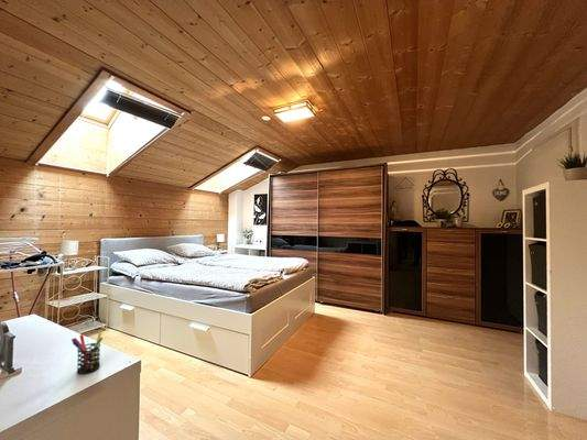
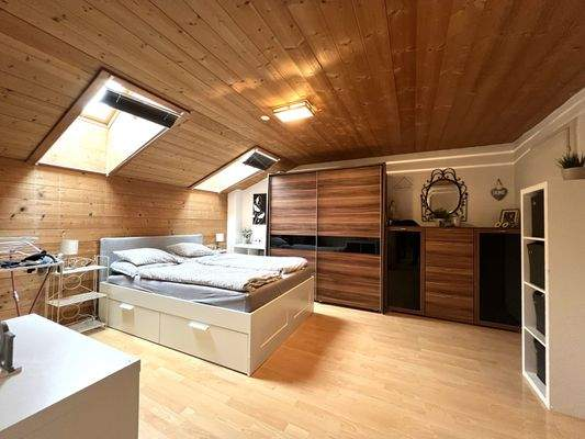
- pen holder [70,329,104,375]
